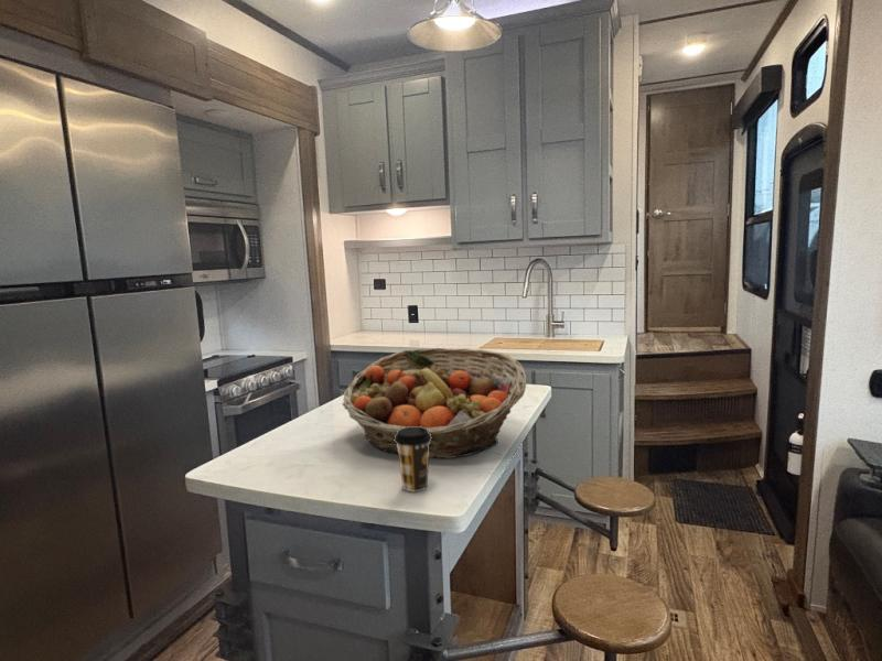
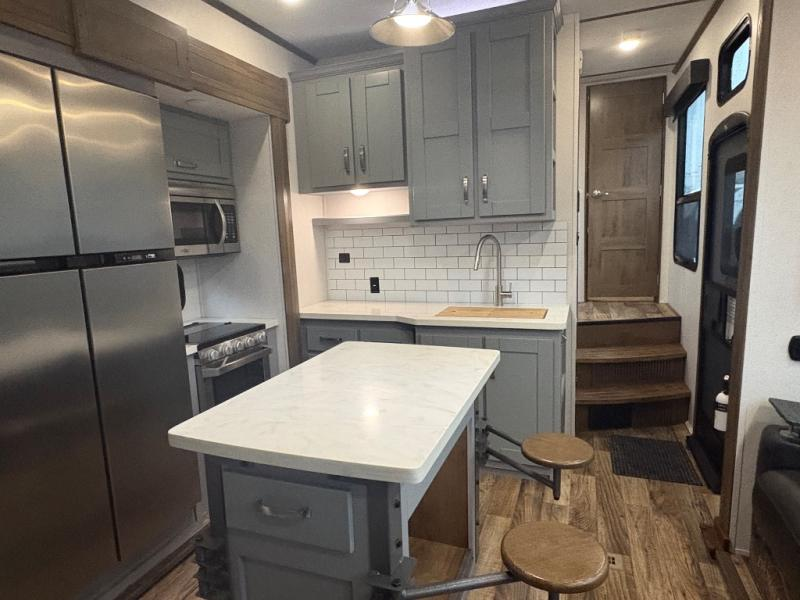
- coffee cup [394,426,432,492]
- fruit basket [342,347,527,459]
